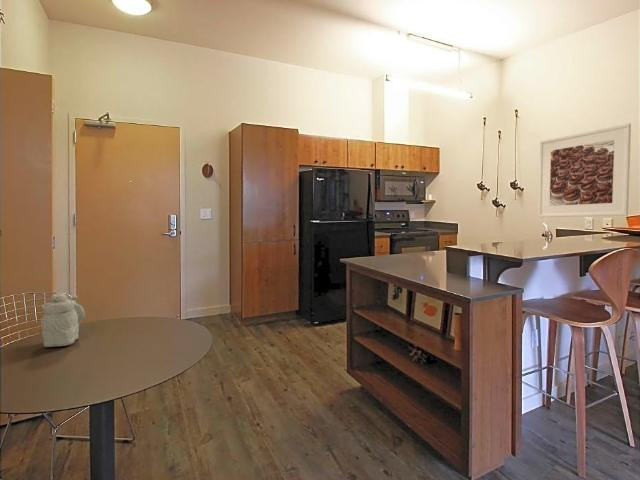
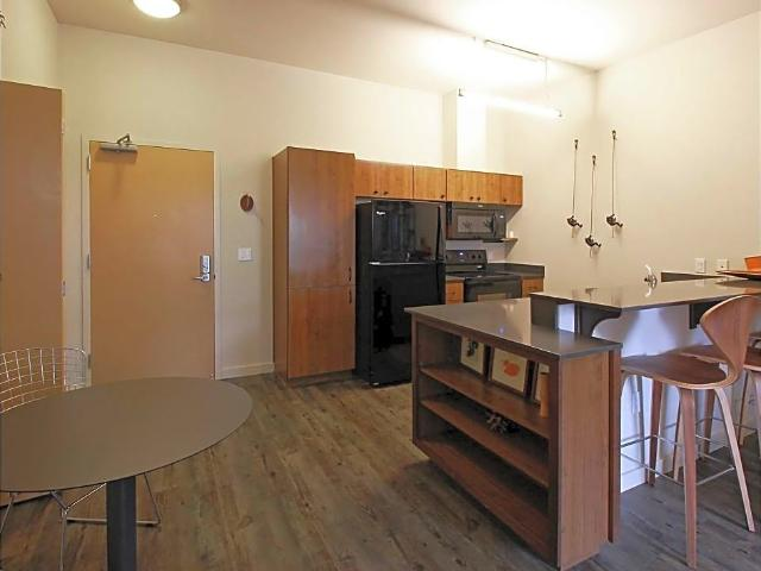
- teapot [40,292,86,348]
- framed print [537,123,632,218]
